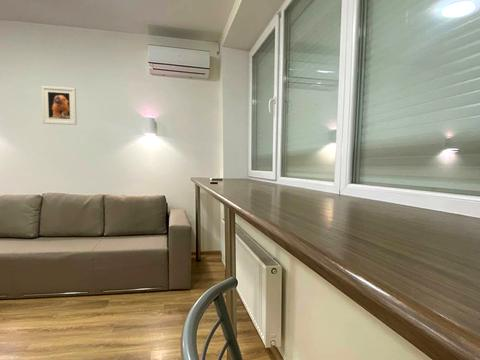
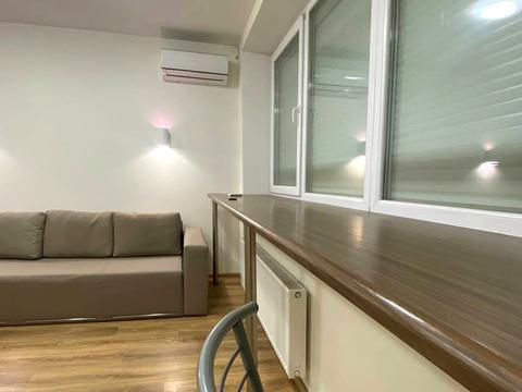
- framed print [40,85,78,126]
